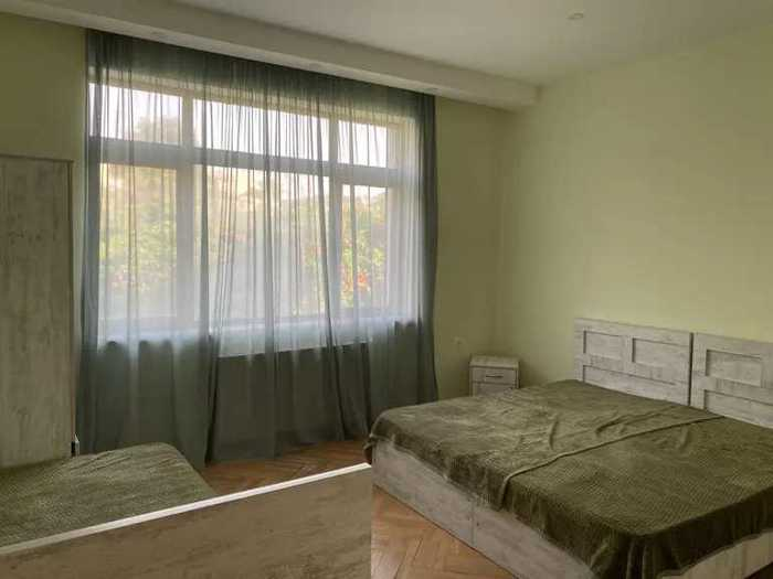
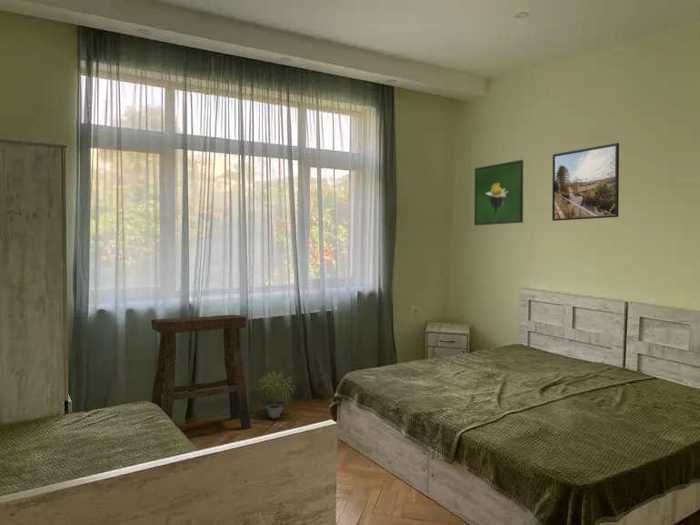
+ potted plant [253,368,296,420]
+ stool [150,314,252,430]
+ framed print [473,159,524,226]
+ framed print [551,142,620,222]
